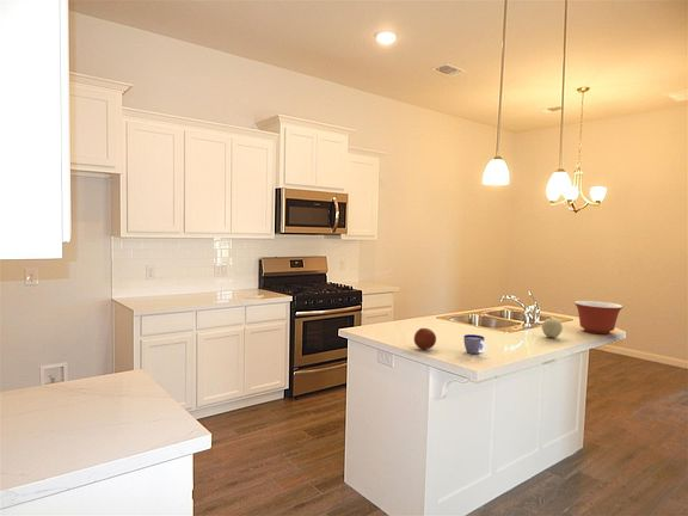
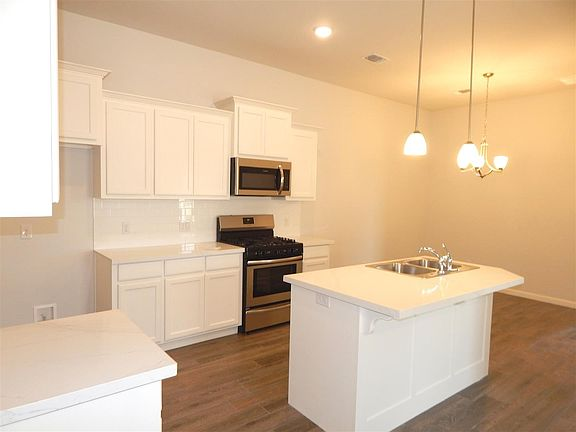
- cup [462,333,489,355]
- fruit [541,317,564,339]
- mixing bowl [573,300,625,334]
- fruit [413,327,437,350]
